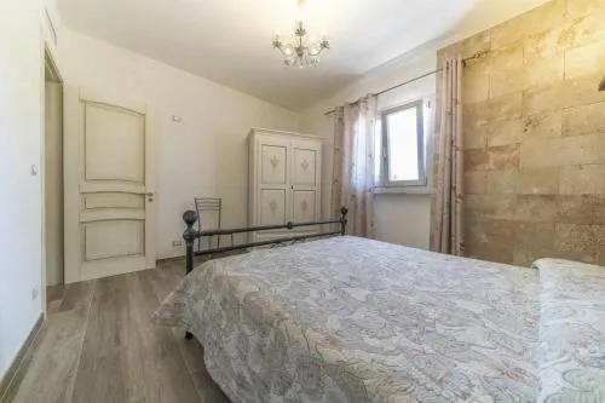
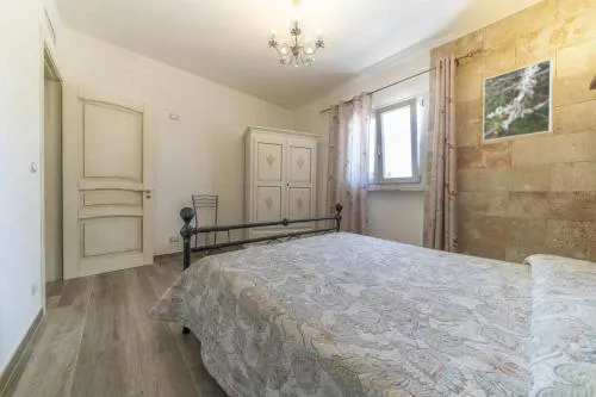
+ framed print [482,57,553,143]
